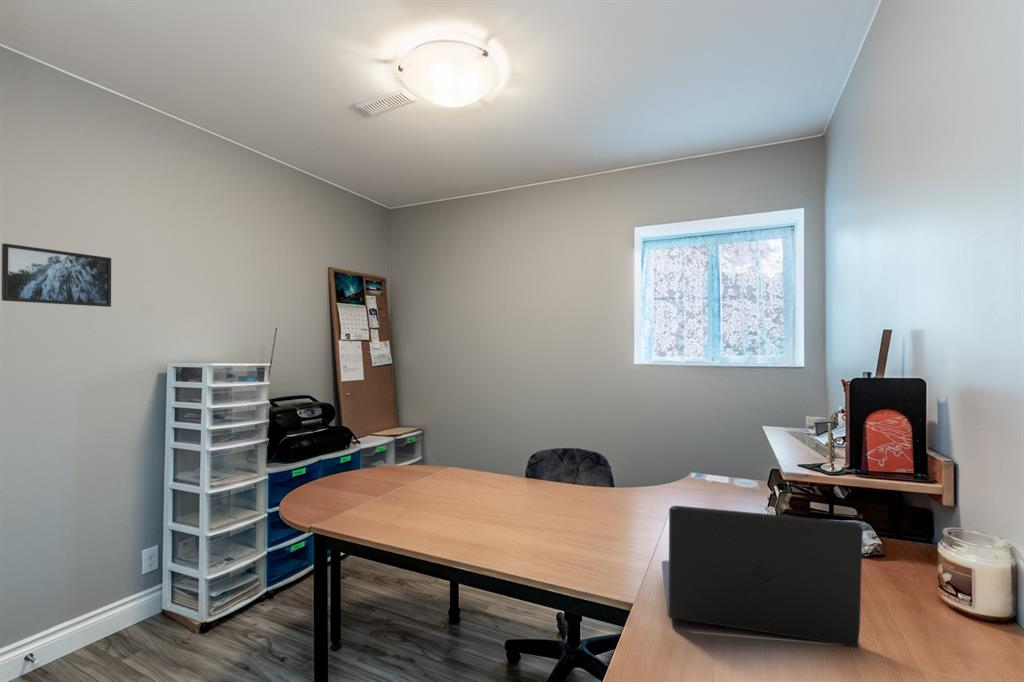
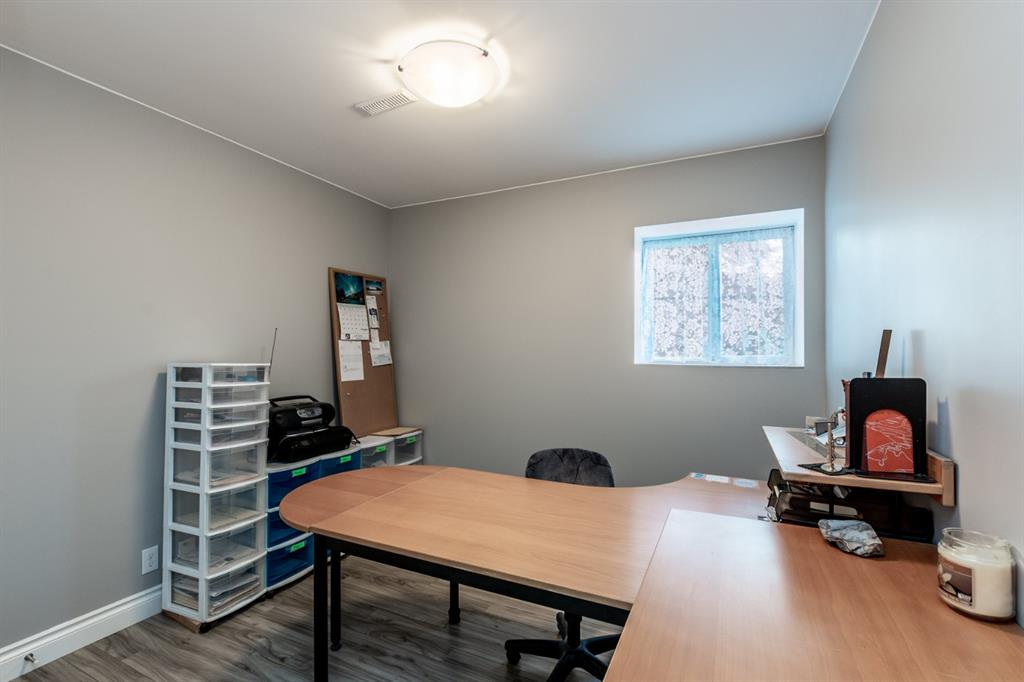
- laptop [661,505,864,648]
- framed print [1,242,112,308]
